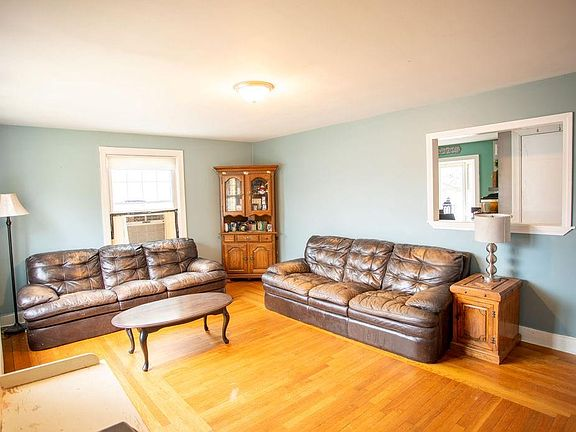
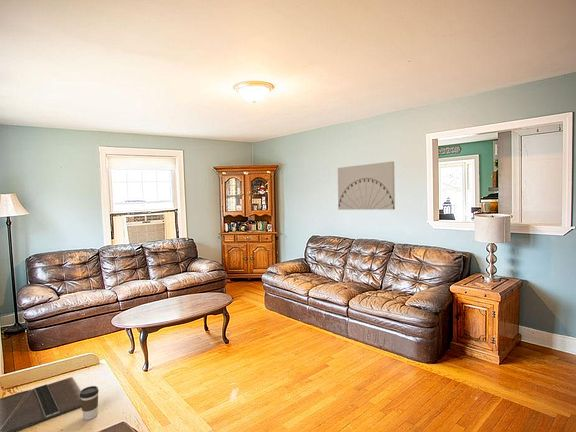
+ wall art [337,160,396,211]
+ laptop [0,376,82,432]
+ coffee cup [80,385,100,421]
